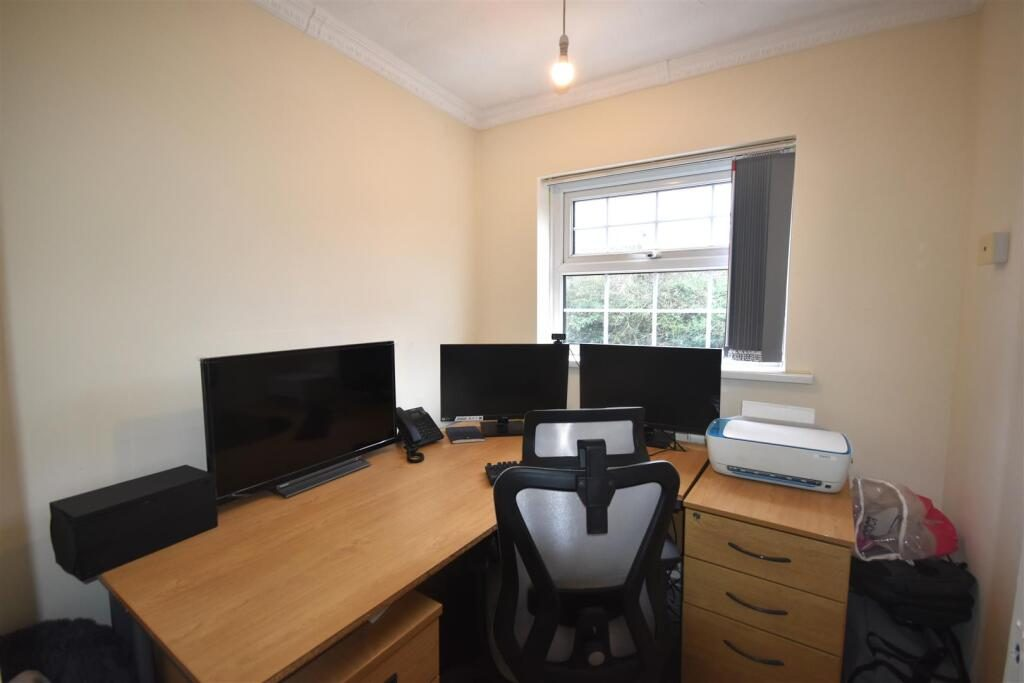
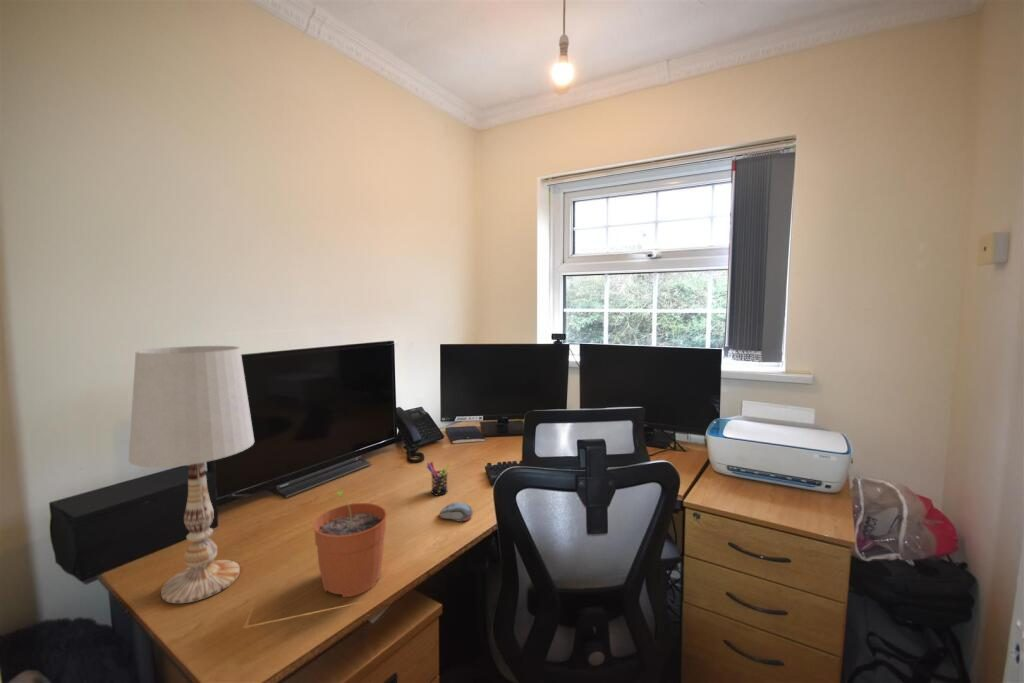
+ computer mouse [439,501,474,523]
+ table lamp [128,345,255,604]
+ pen holder [426,460,451,496]
+ plant pot [312,490,388,598]
